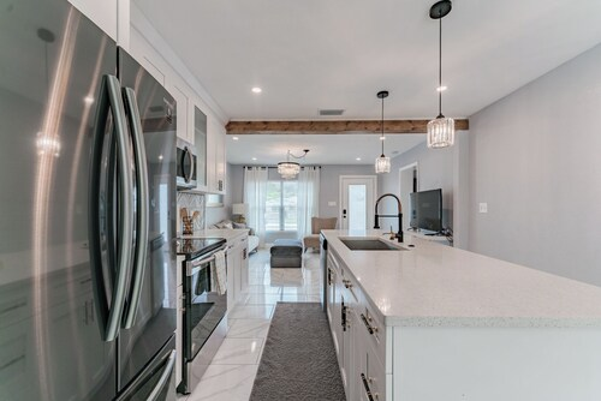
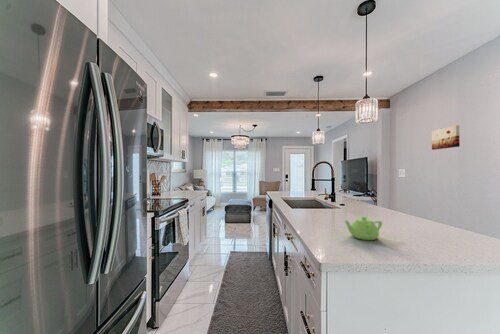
+ wall art [431,124,461,151]
+ teapot [344,215,383,241]
